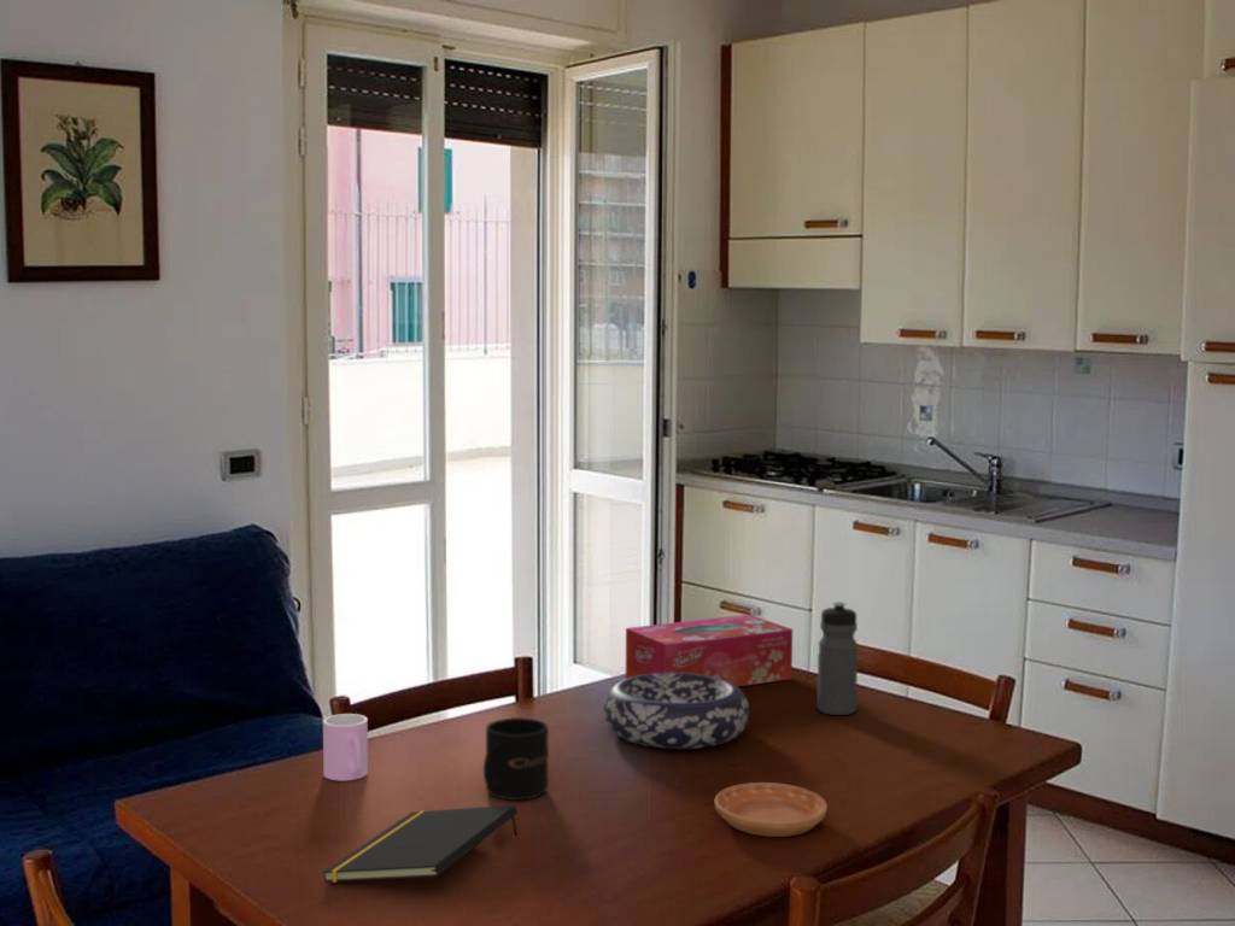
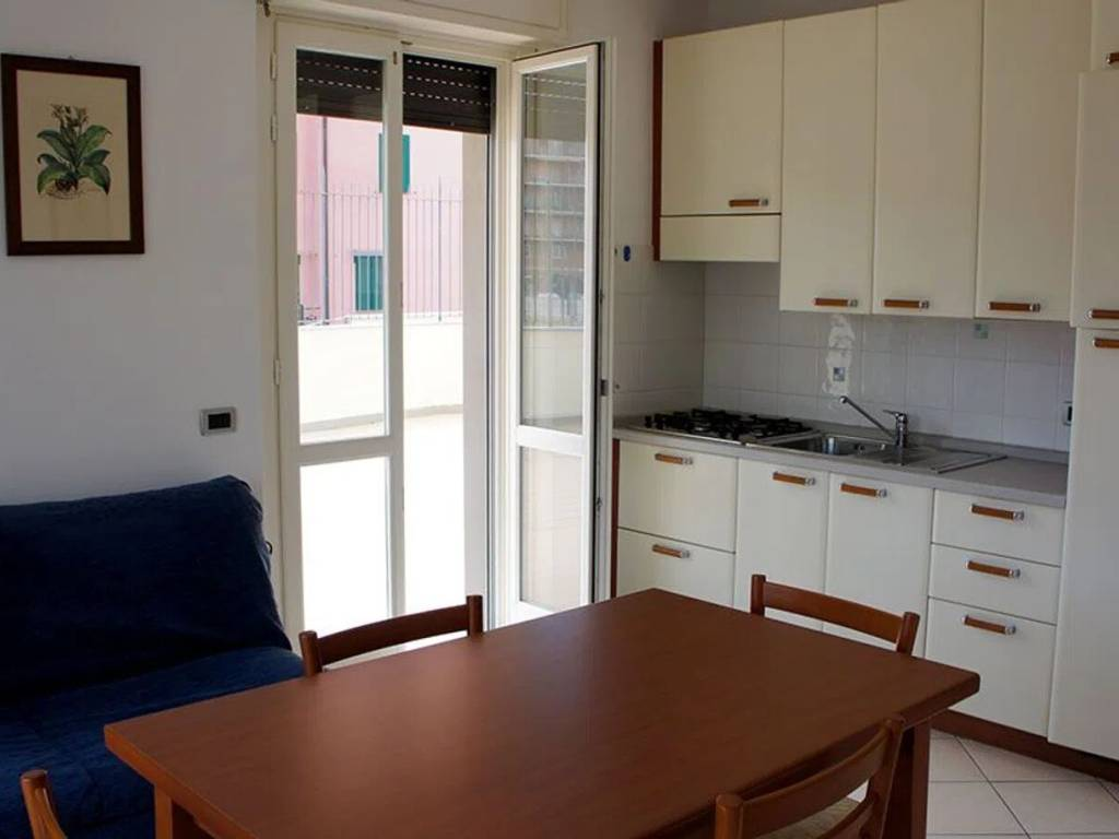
- saucer [714,781,829,838]
- notepad [321,804,519,884]
- tissue box [625,614,794,687]
- water bottle [815,600,859,716]
- decorative bowl [602,673,750,750]
- mug [482,716,550,802]
- cup [322,713,369,783]
